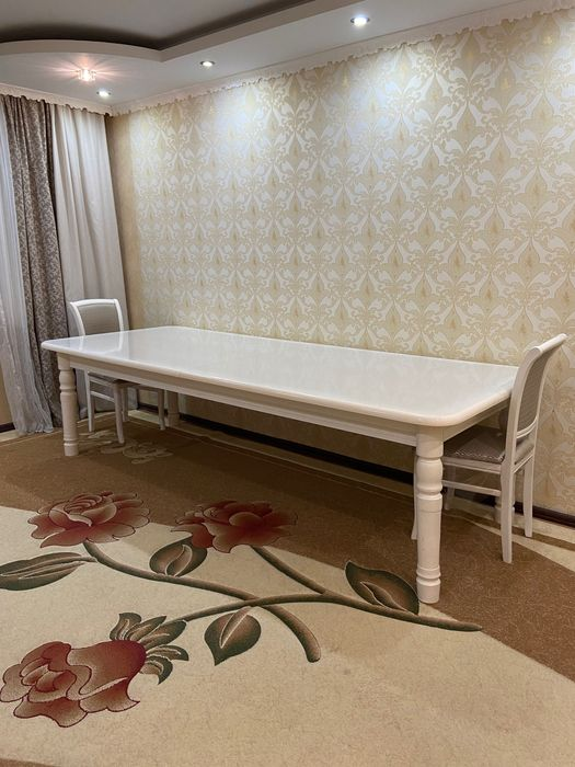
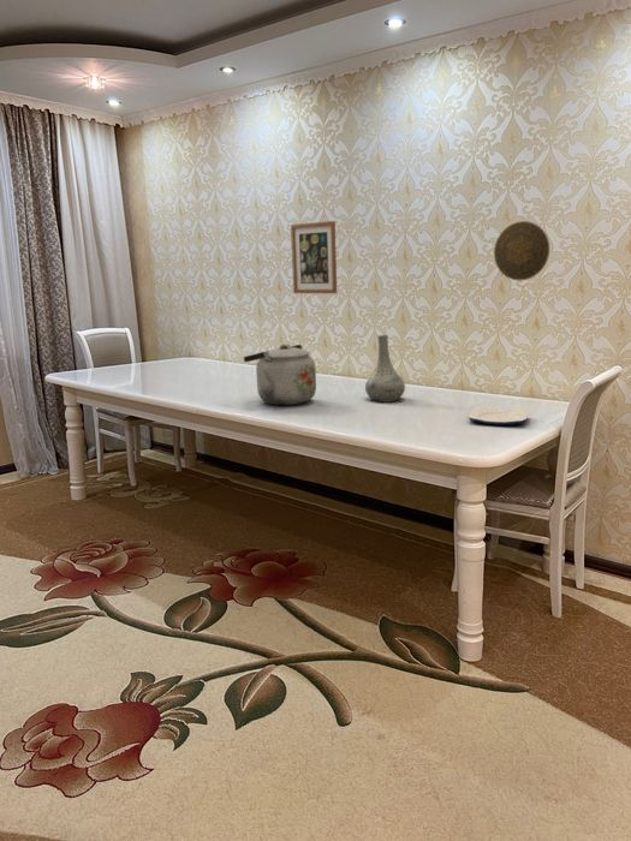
+ kettle [243,342,317,406]
+ plate [468,405,529,427]
+ decorative plate [493,220,550,281]
+ wall art [290,220,338,294]
+ vase [364,334,406,404]
